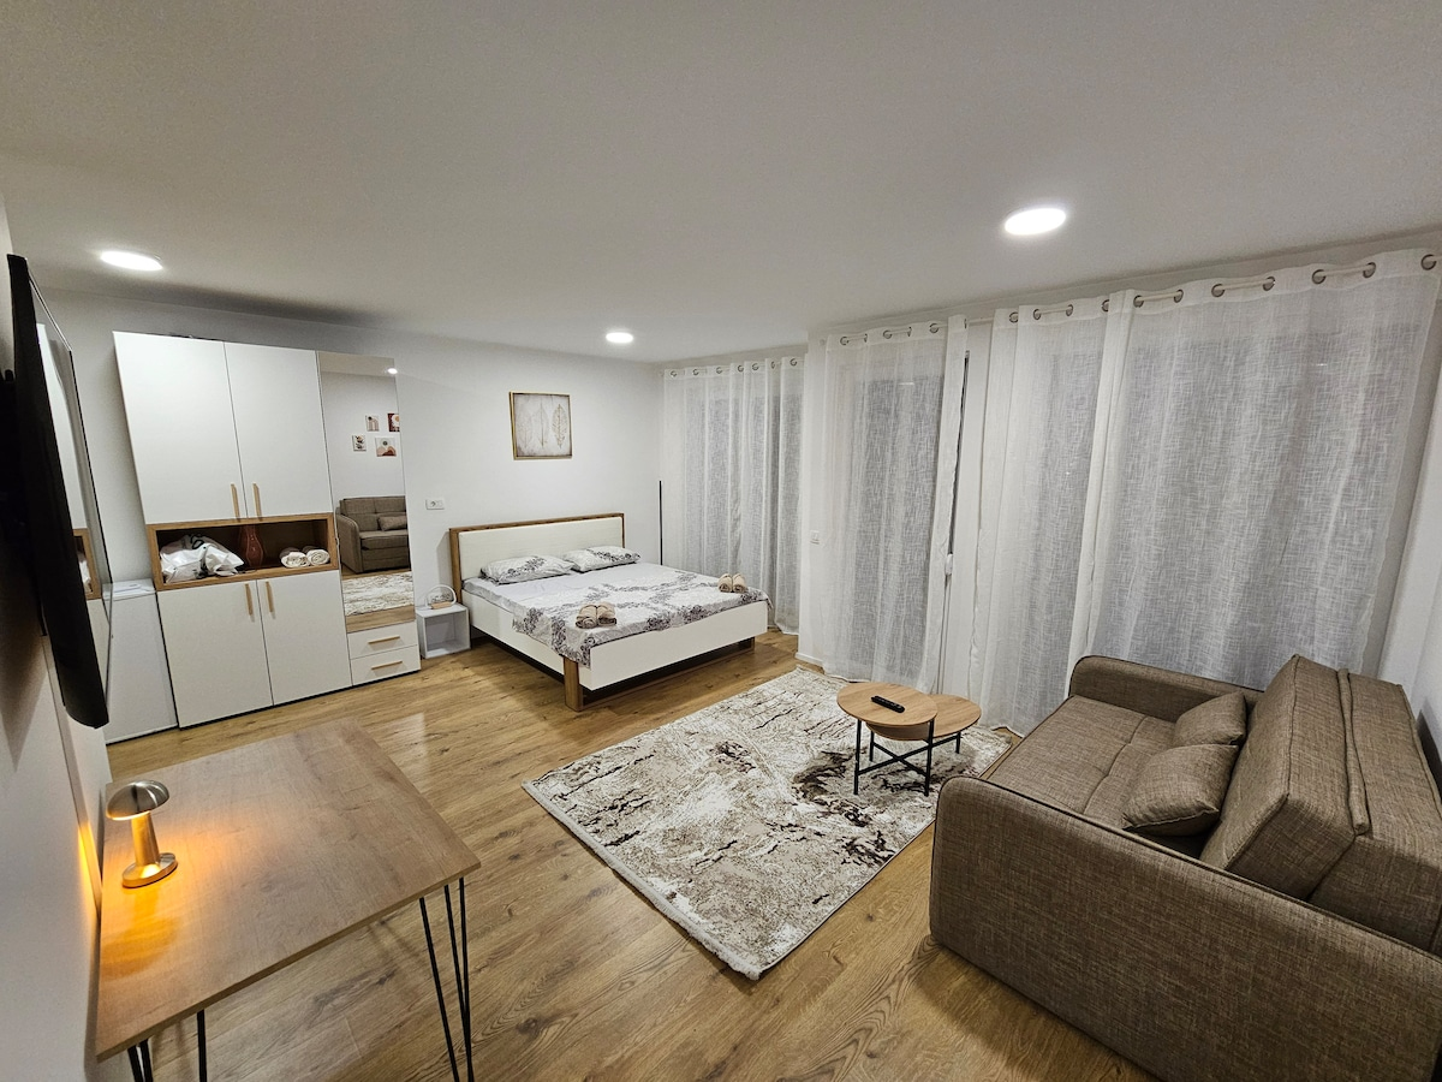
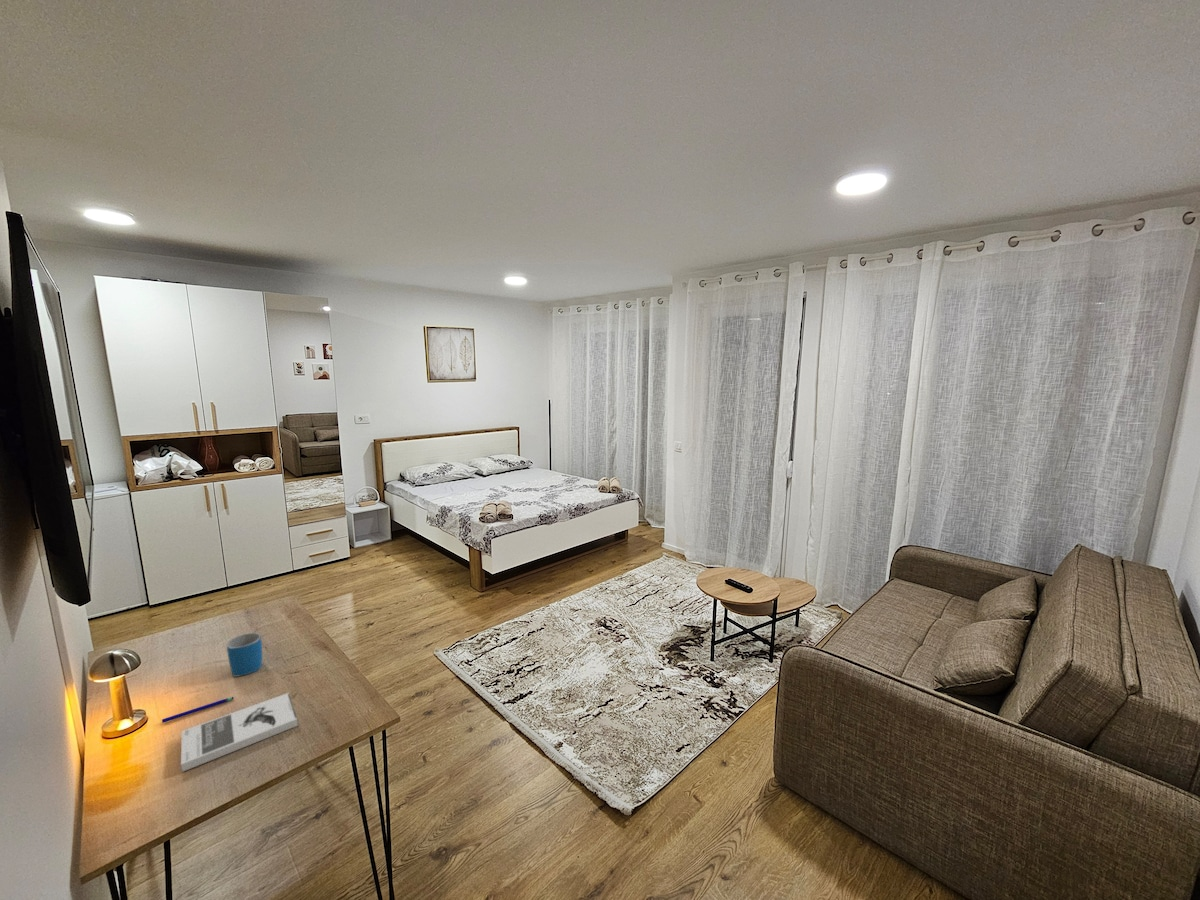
+ mug [226,631,263,678]
+ book [180,692,299,773]
+ pen [161,696,235,724]
